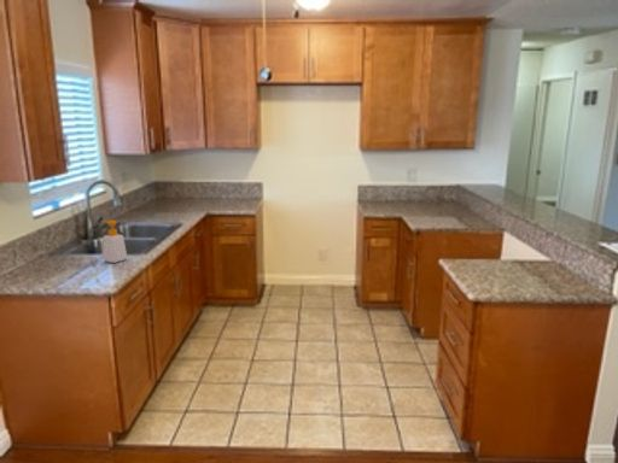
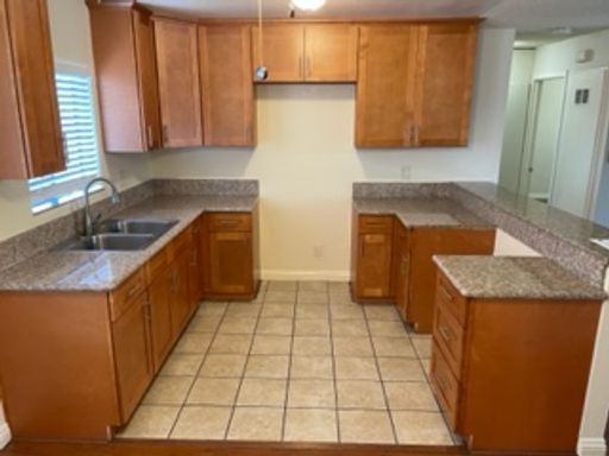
- soap bottle [100,219,128,264]
